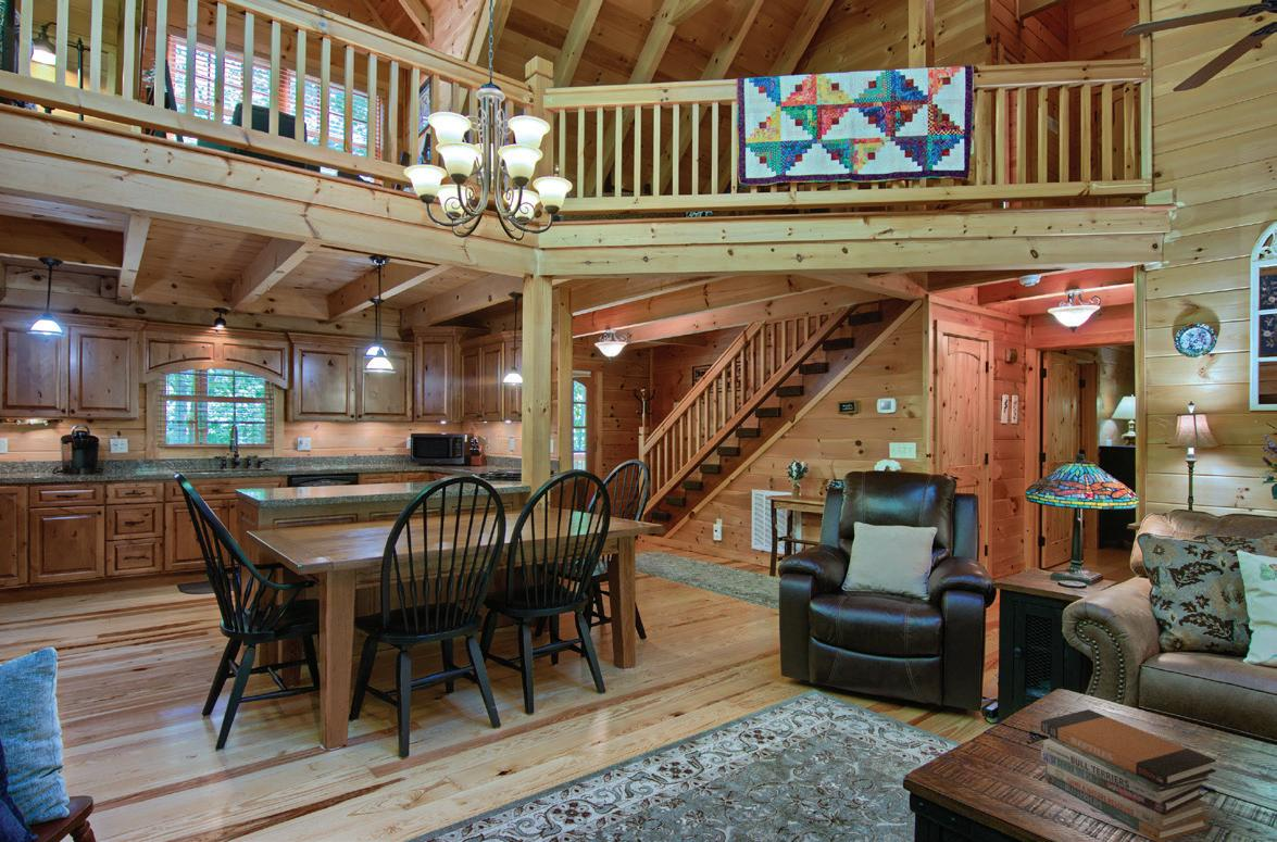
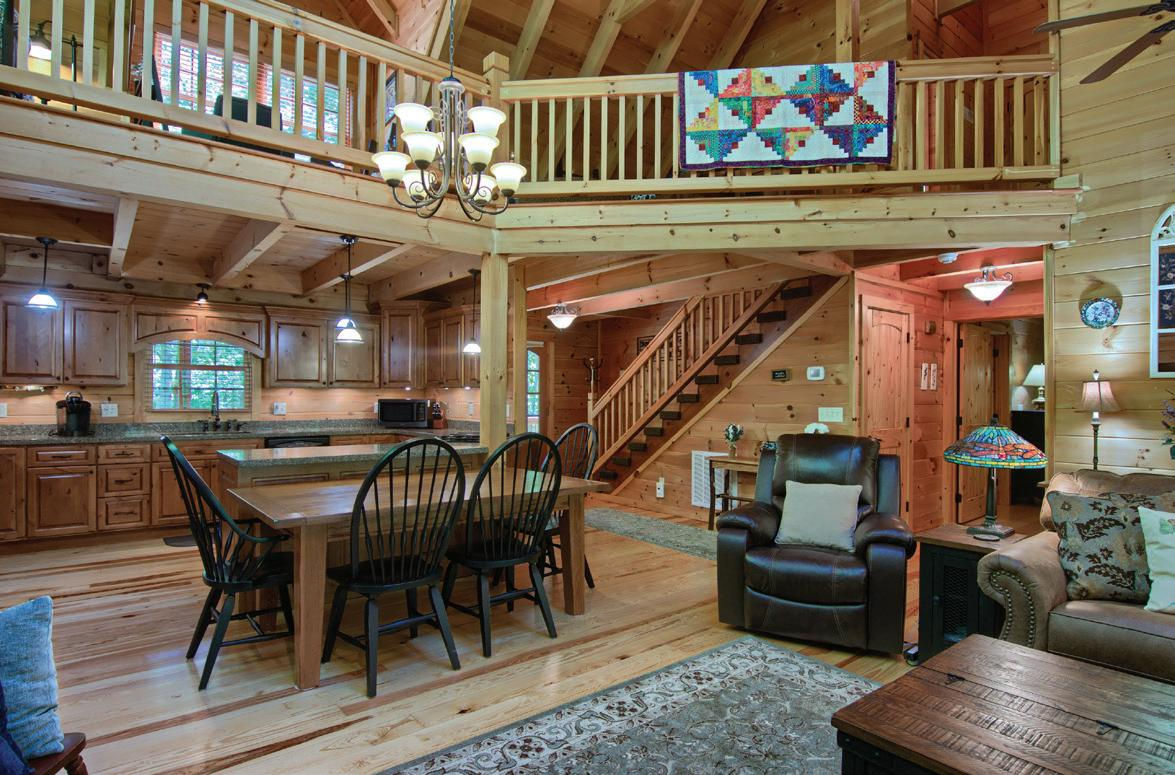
- book stack [1040,708,1217,842]
